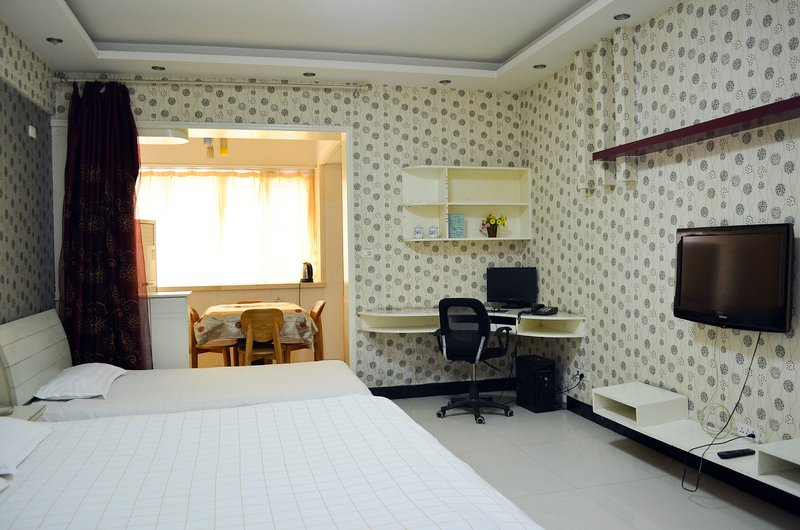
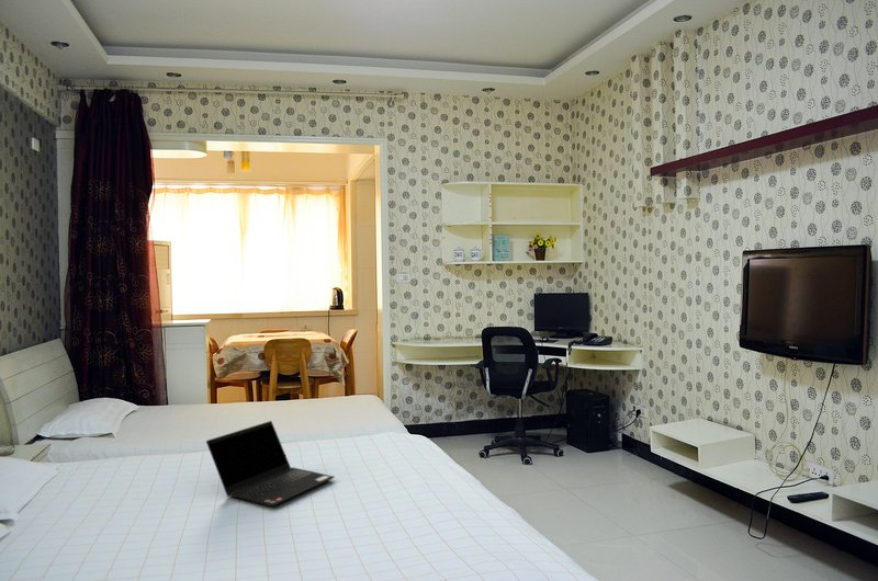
+ laptop computer [205,420,336,508]
